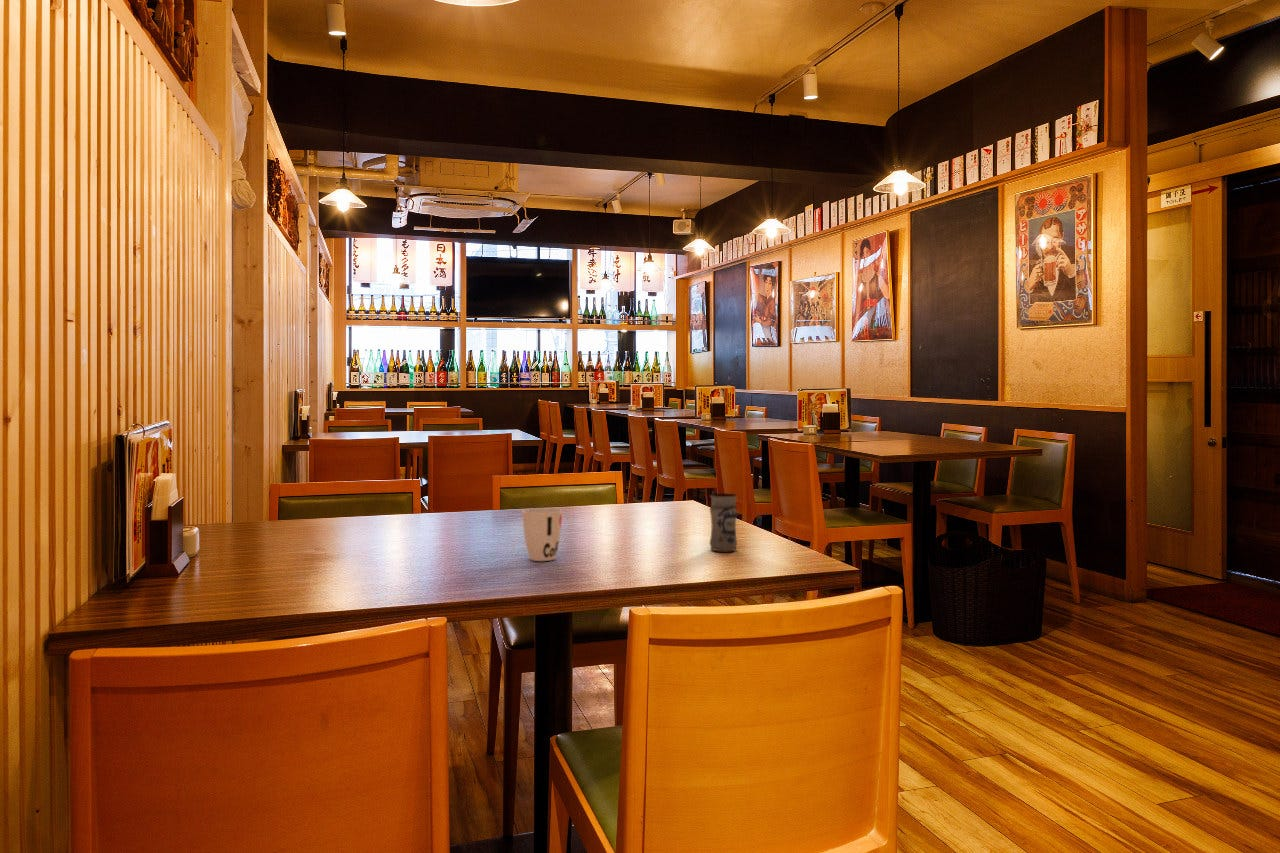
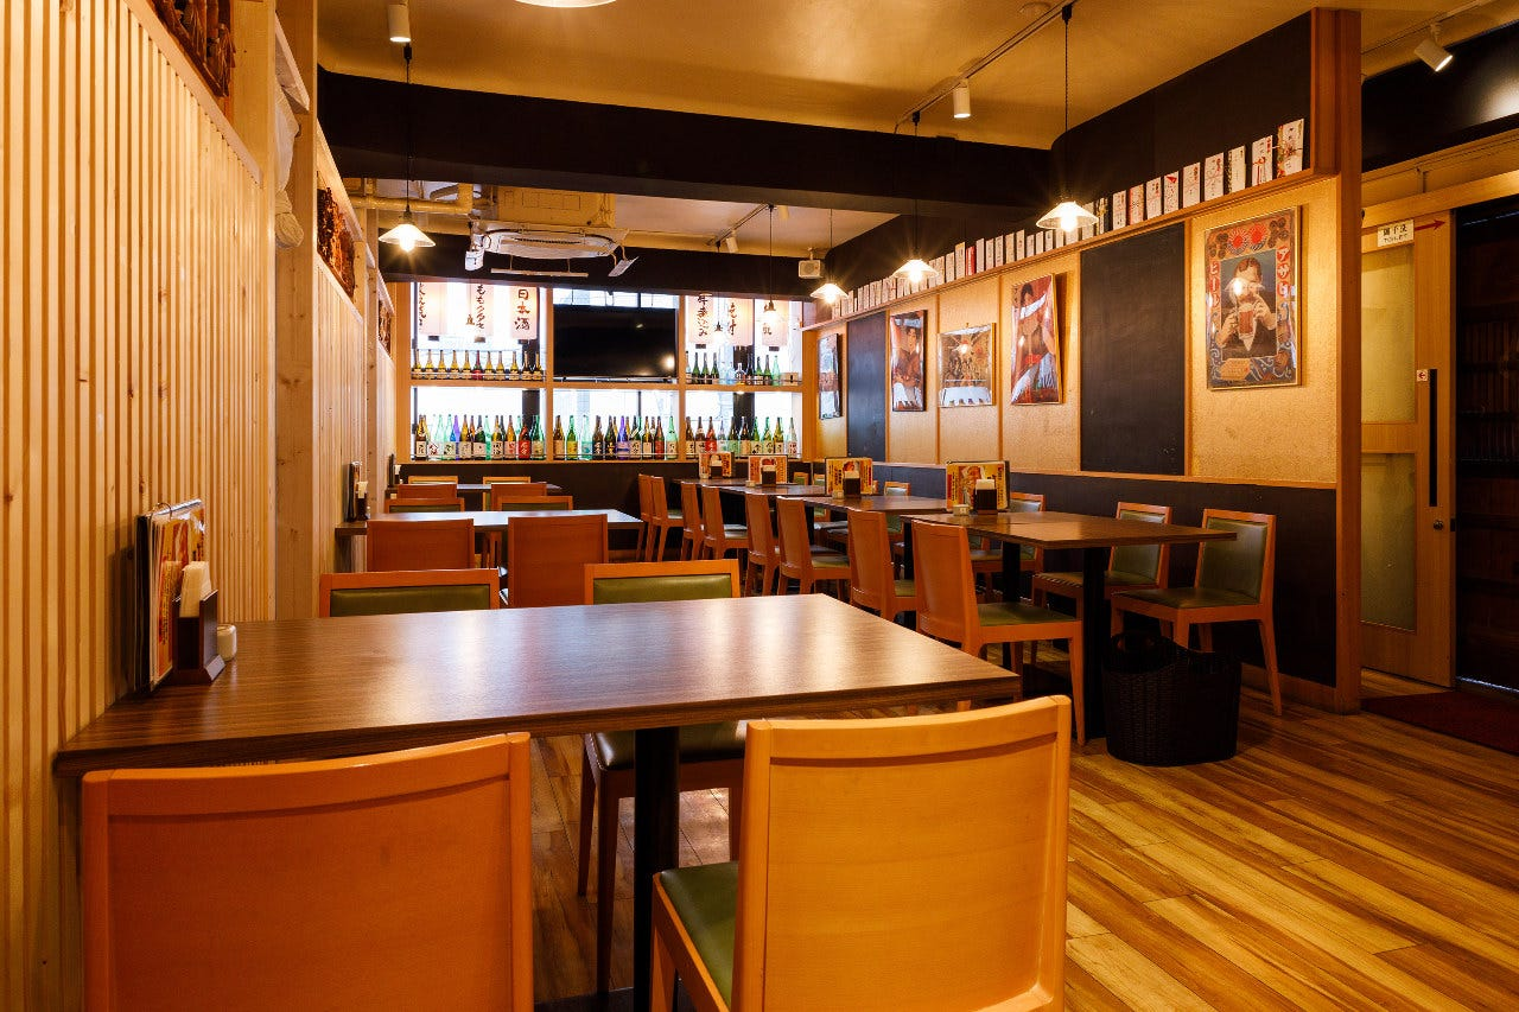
- cup [521,507,563,562]
- jar [709,493,738,552]
